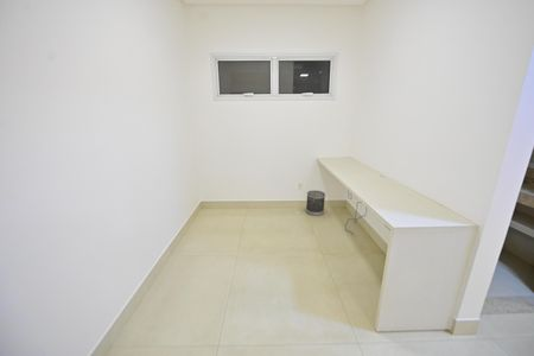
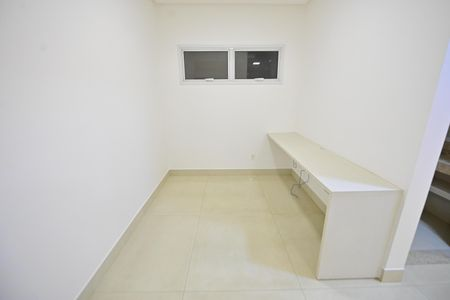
- wastebasket [305,190,326,217]
